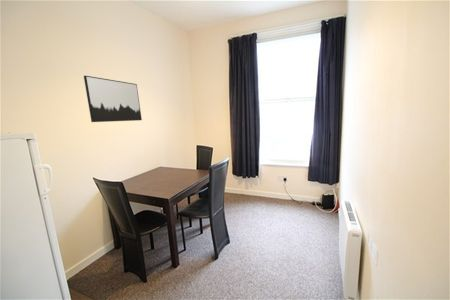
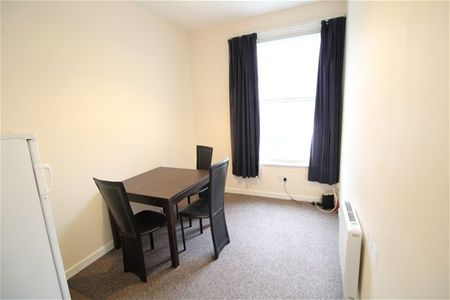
- wall art [83,75,143,123]
